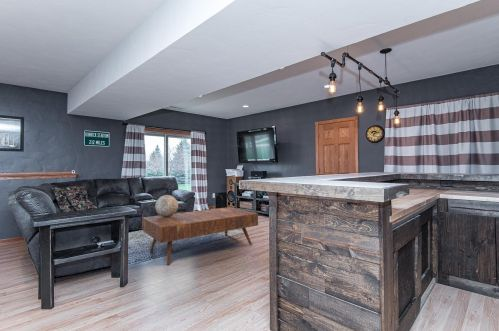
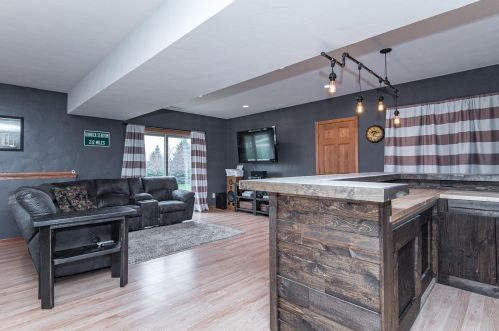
- coffee table [141,206,259,266]
- decorative sphere [154,194,179,217]
